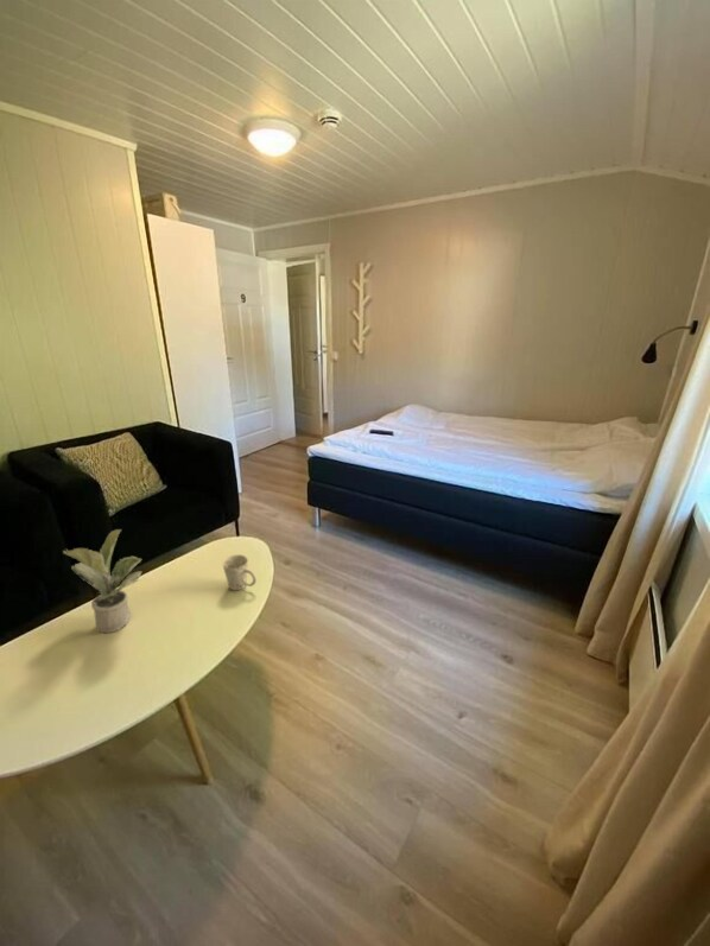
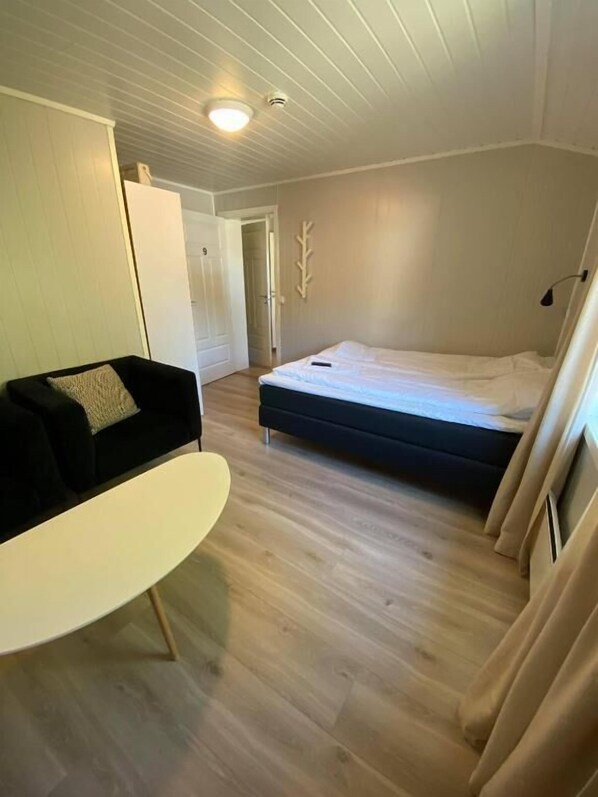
- mug [222,553,258,591]
- potted plant [62,528,142,634]
